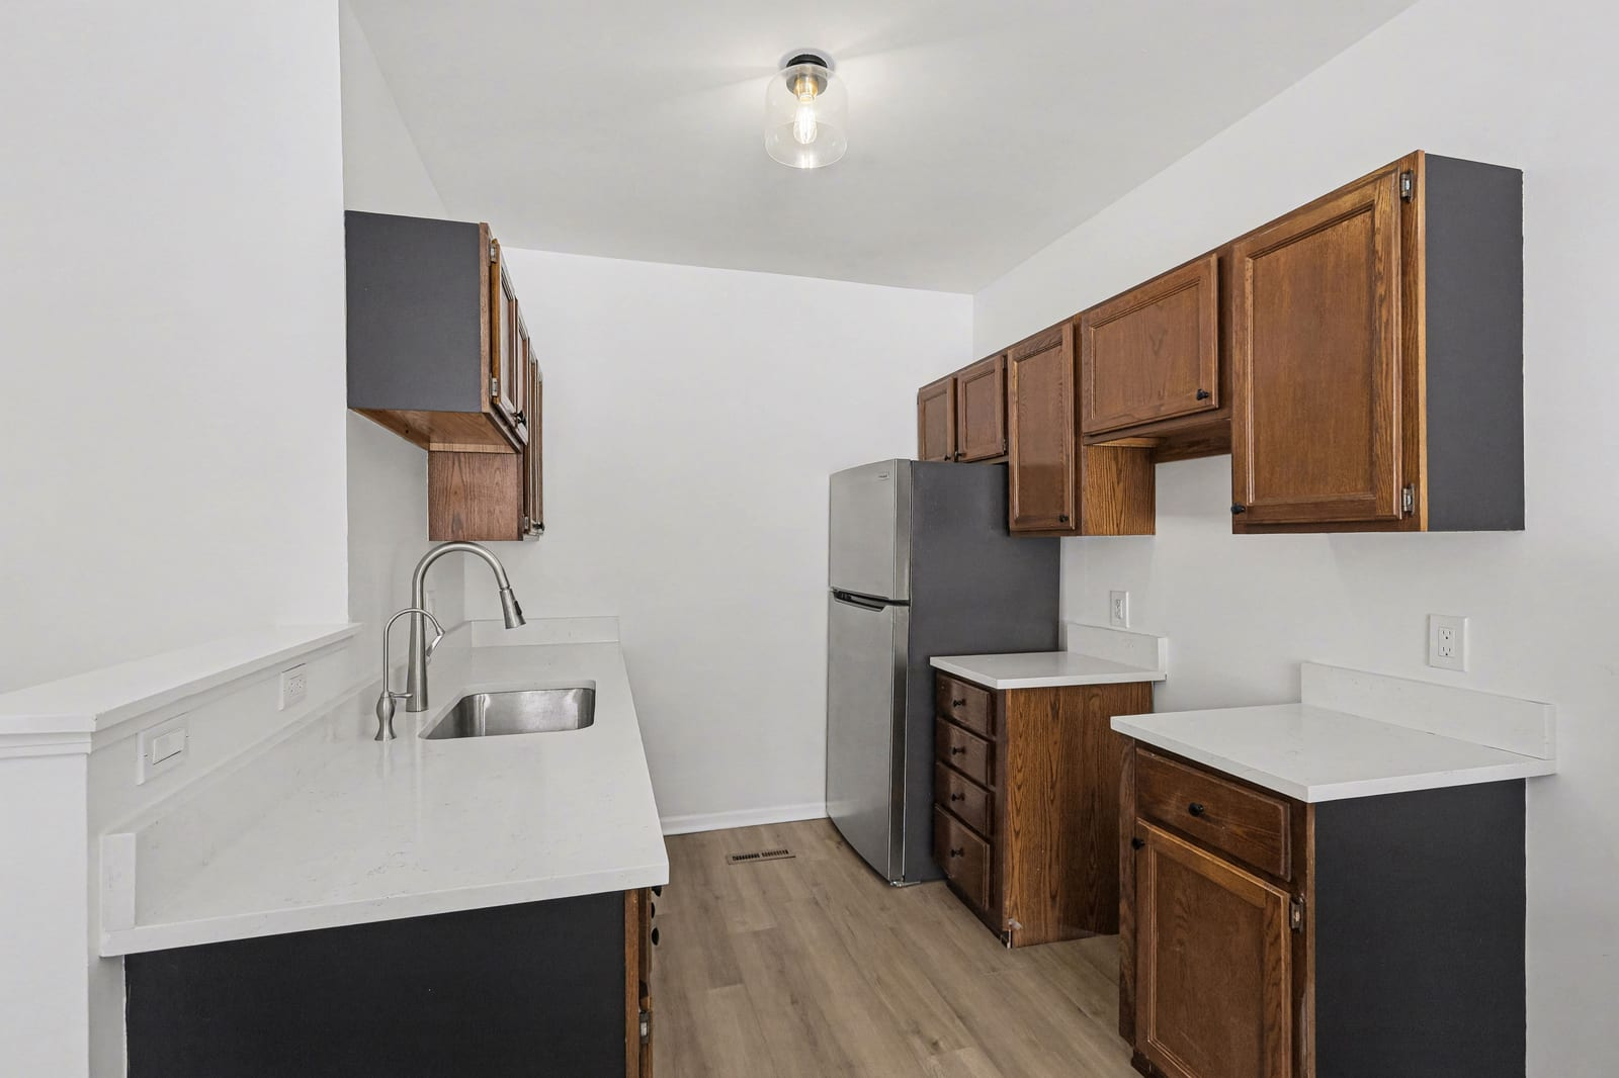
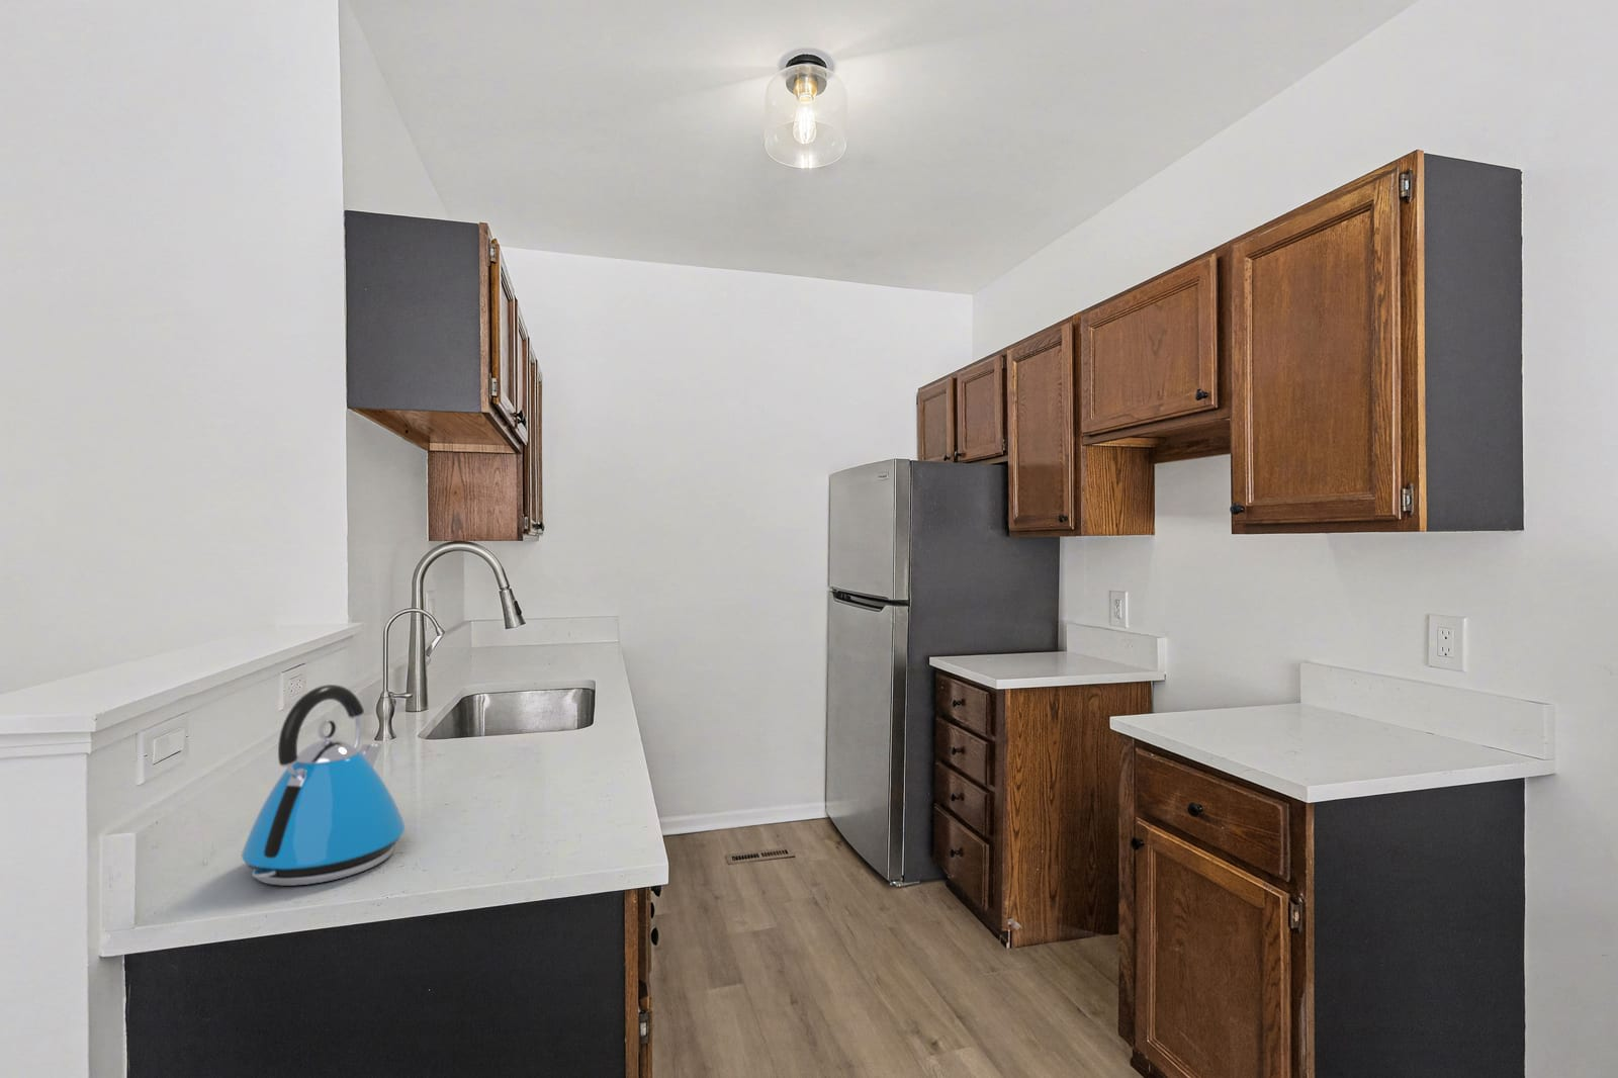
+ kettle [241,683,407,887]
